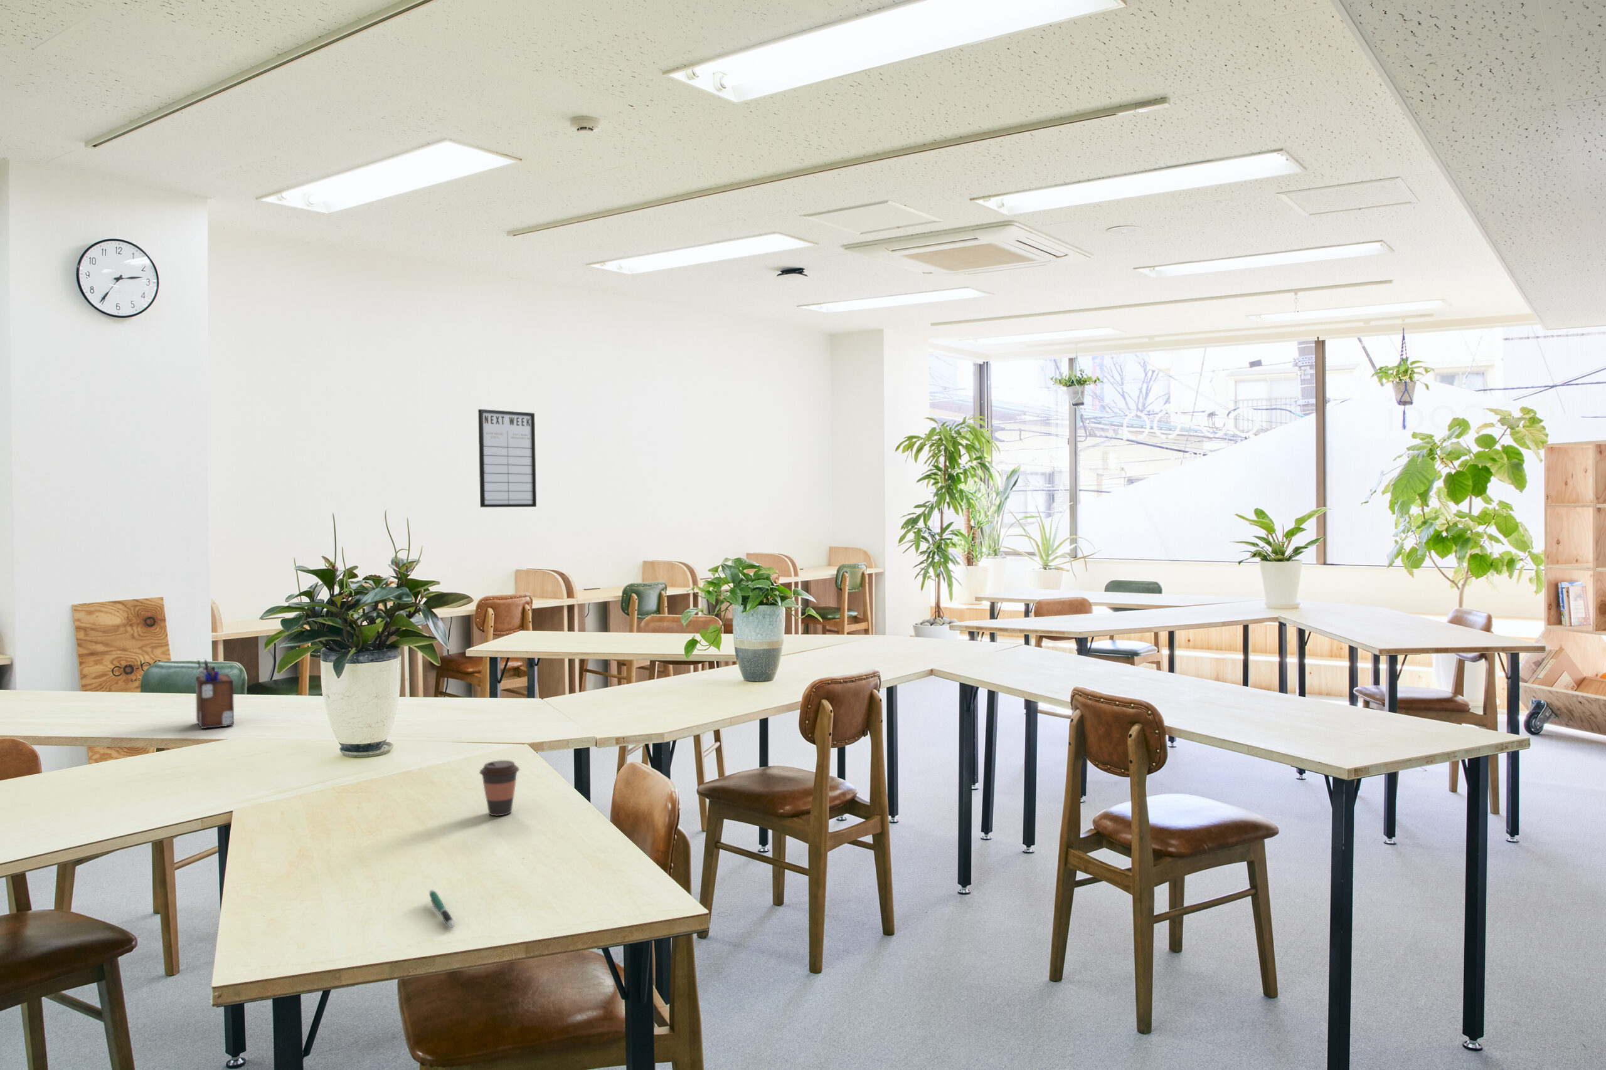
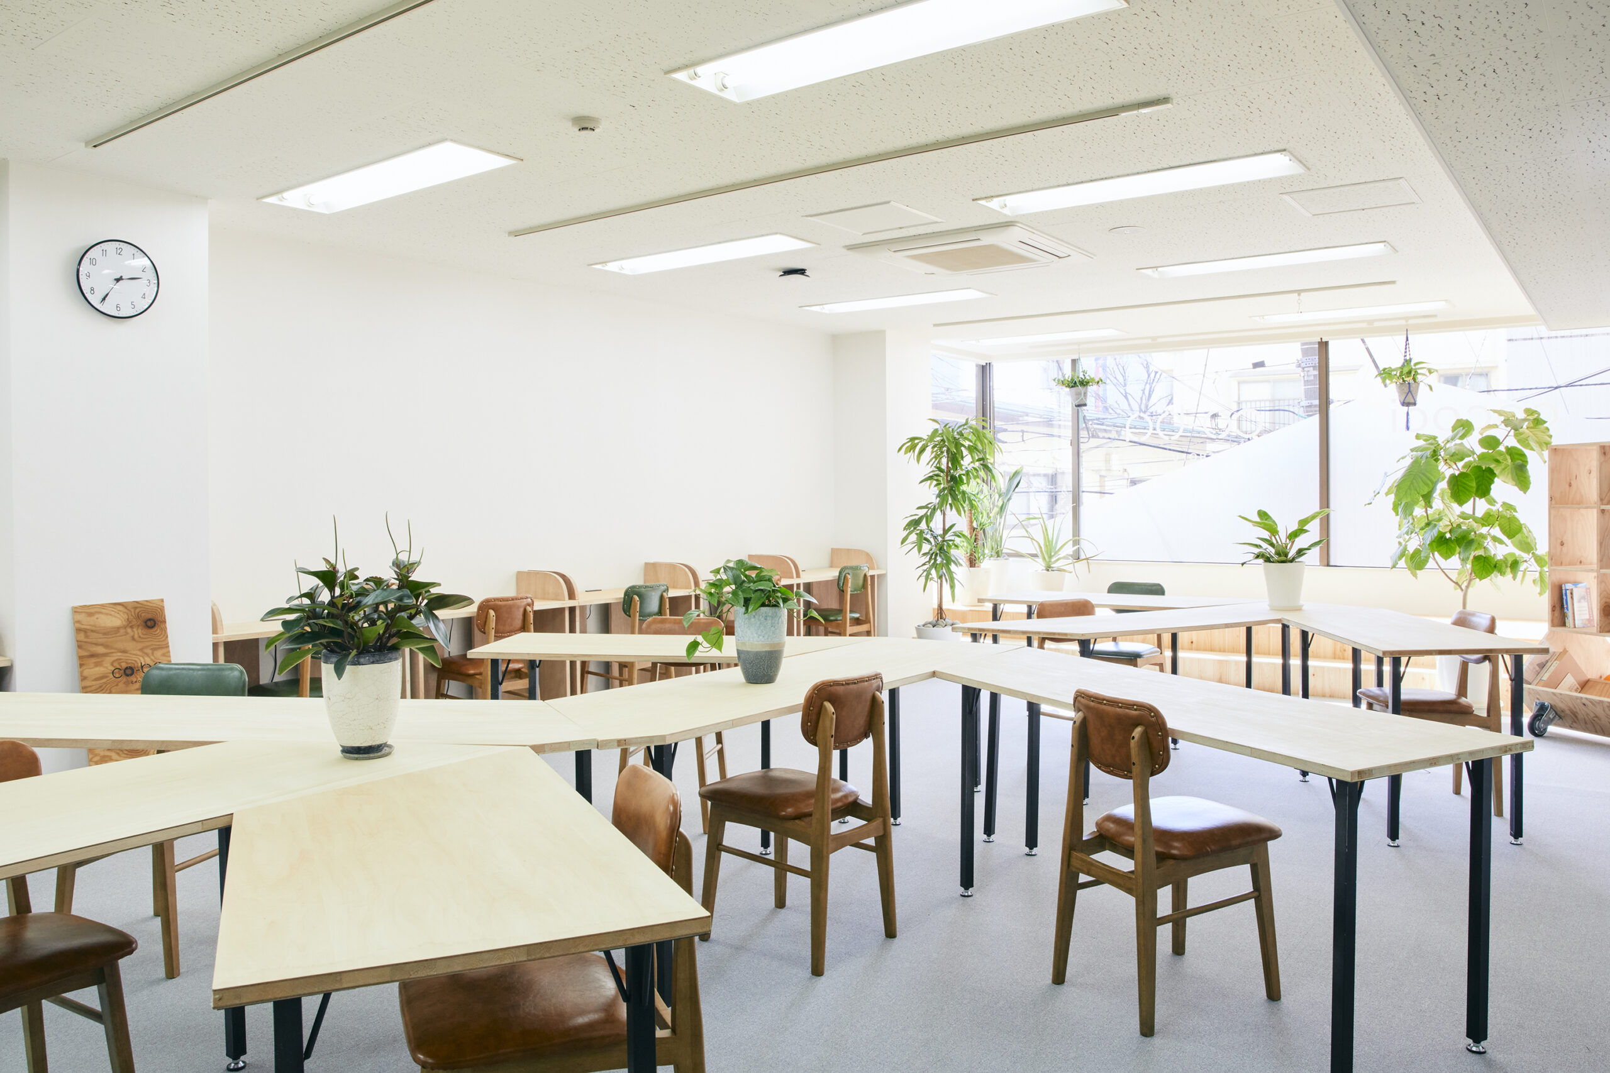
- coffee cup [479,760,520,817]
- desk organizer [195,659,234,728]
- pen [429,890,454,928]
- writing board [478,408,537,508]
